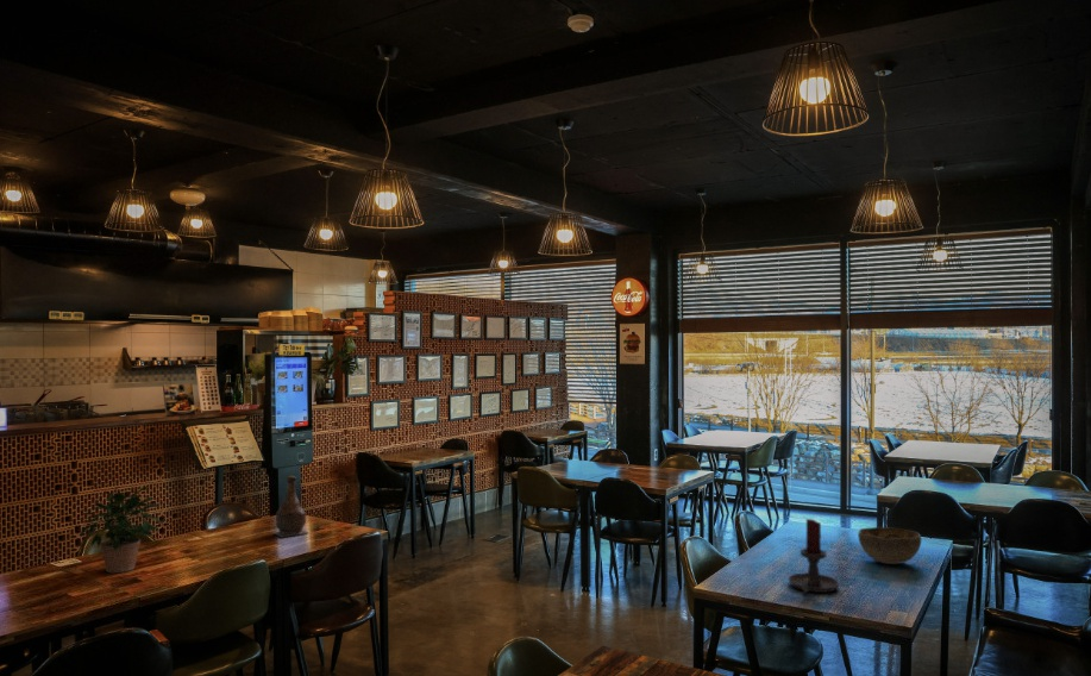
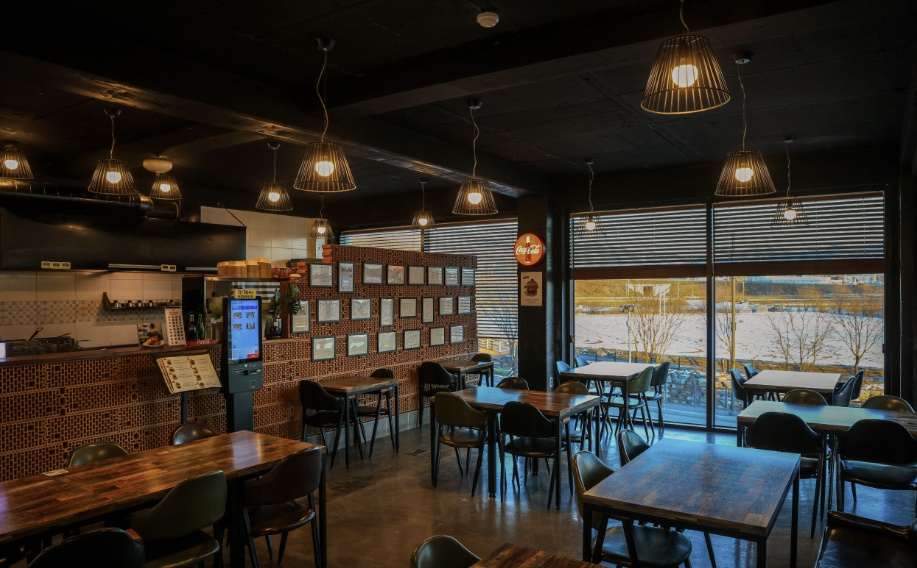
- decorative bowl [857,526,922,565]
- bottle [271,475,311,538]
- potted plant [77,486,164,574]
- candle holder [788,518,840,594]
